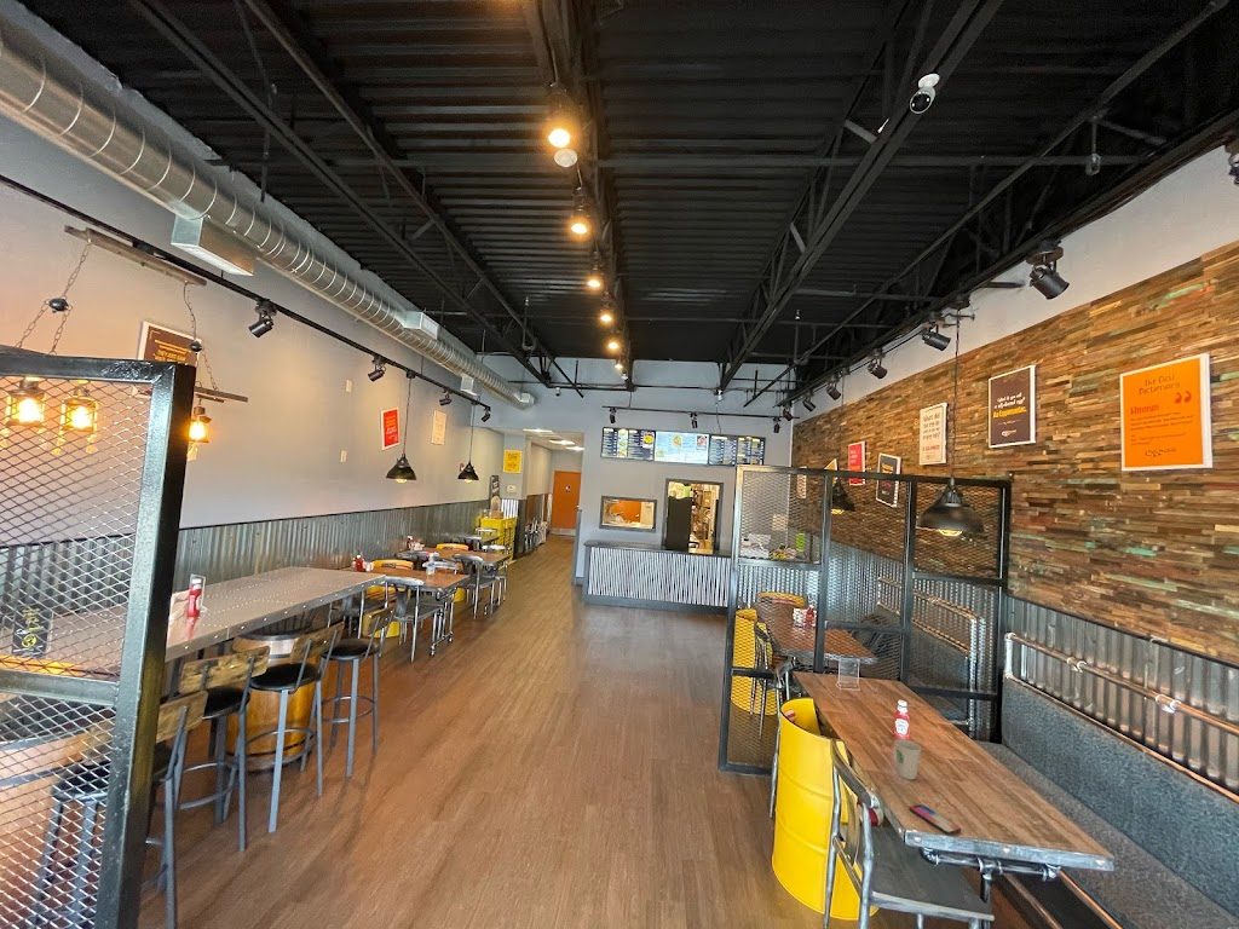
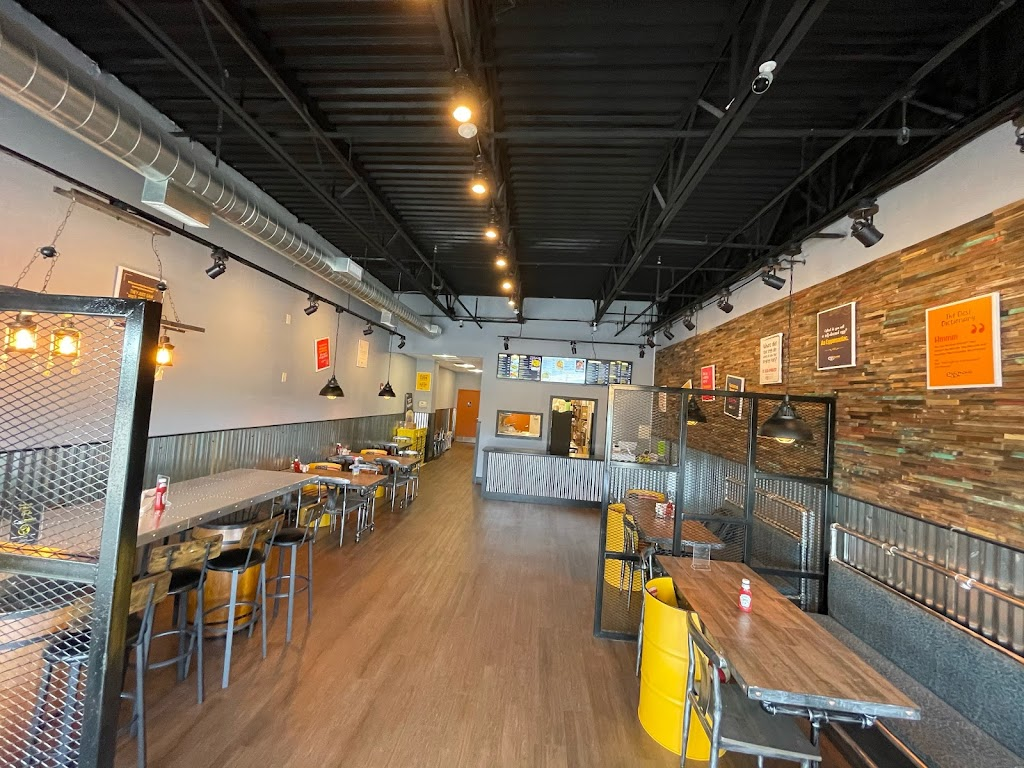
- smartphone [909,803,962,836]
- paper cup [894,738,923,780]
